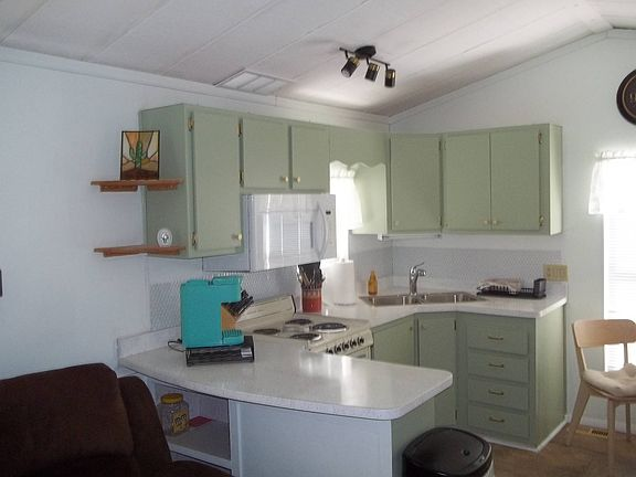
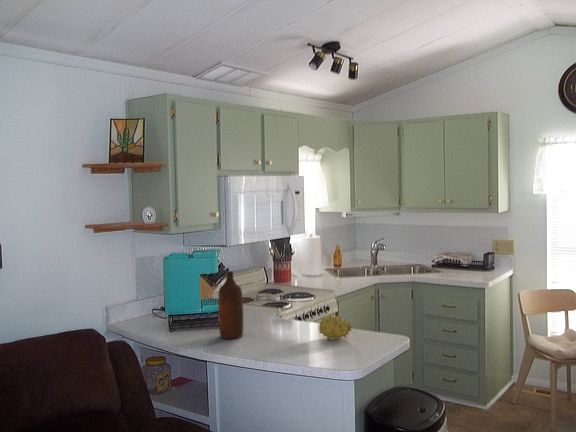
+ fruit [318,314,353,340]
+ bottle [217,270,244,340]
